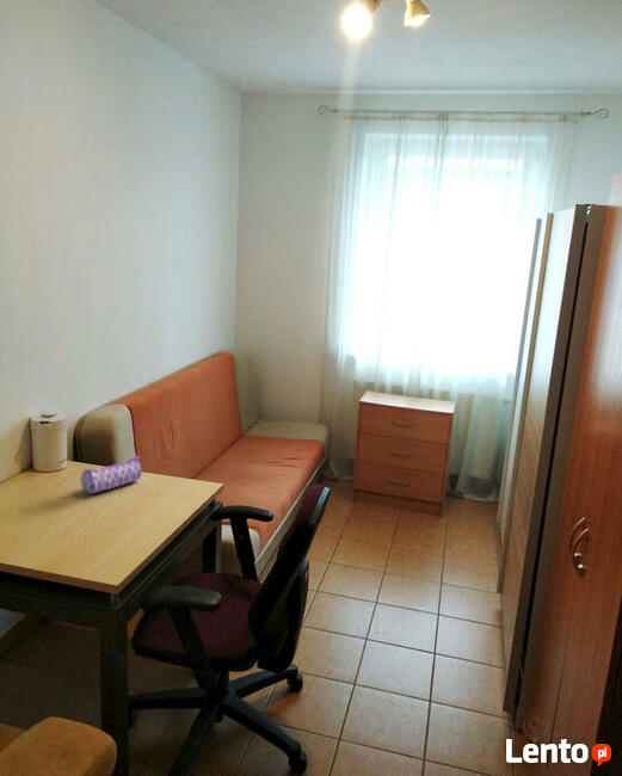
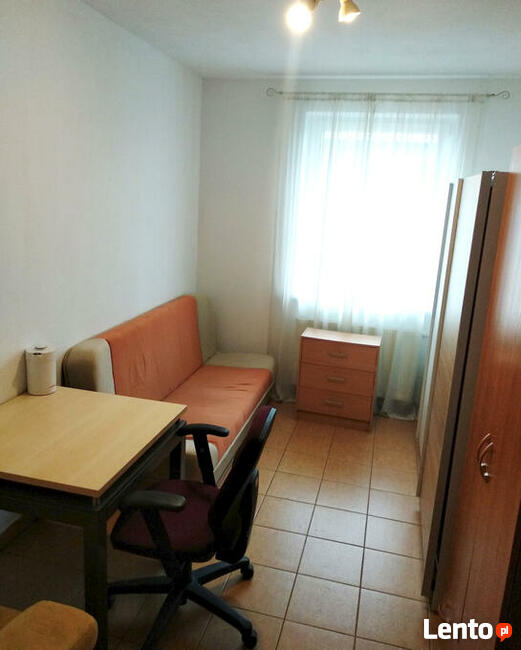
- pencil case [80,455,142,495]
